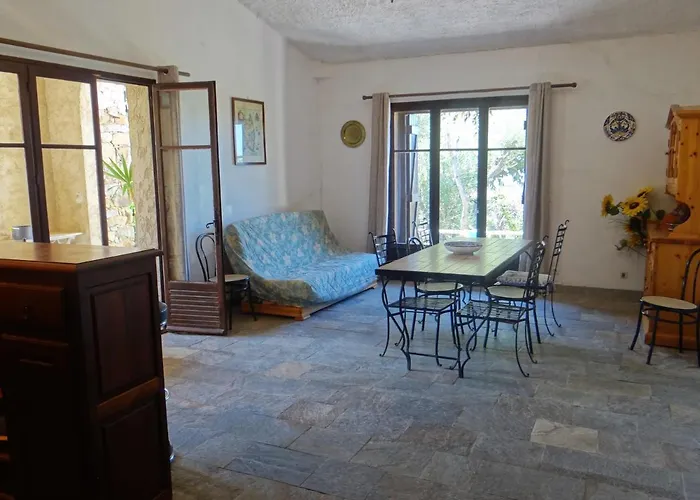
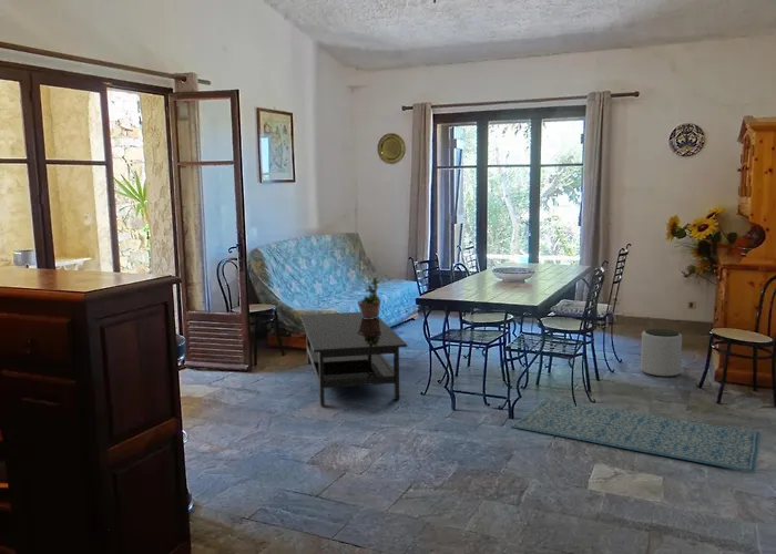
+ potted plant [356,276,382,319]
+ coffee table [299,311,408,407]
+ plant pot [640,328,683,378]
+ rug [510,397,762,474]
